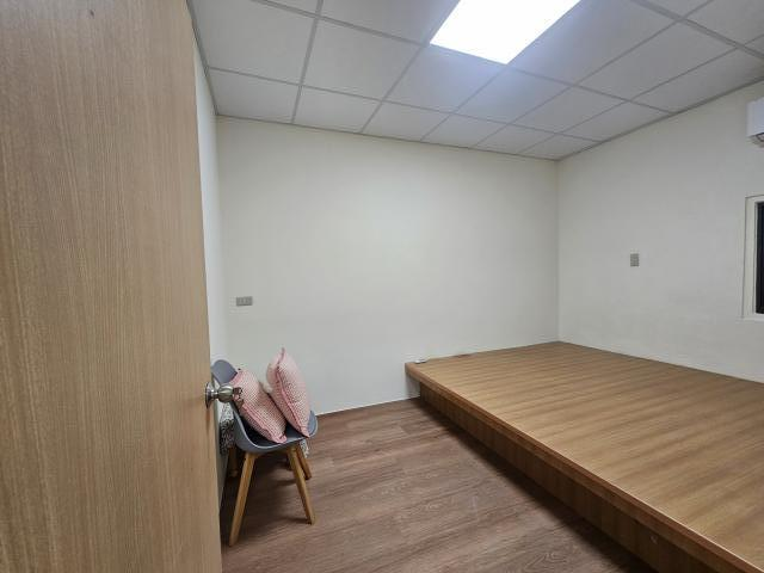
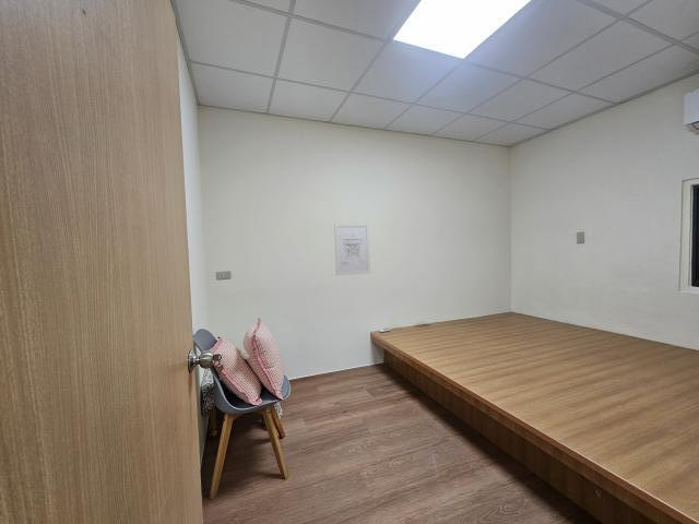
+ wall art [333,223,371,276]
